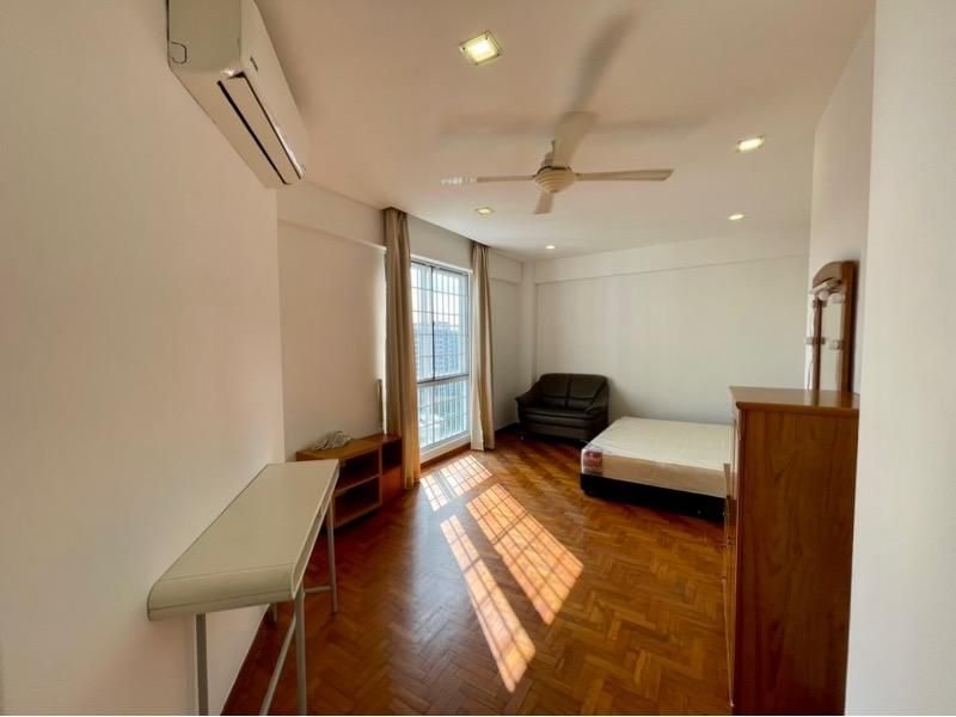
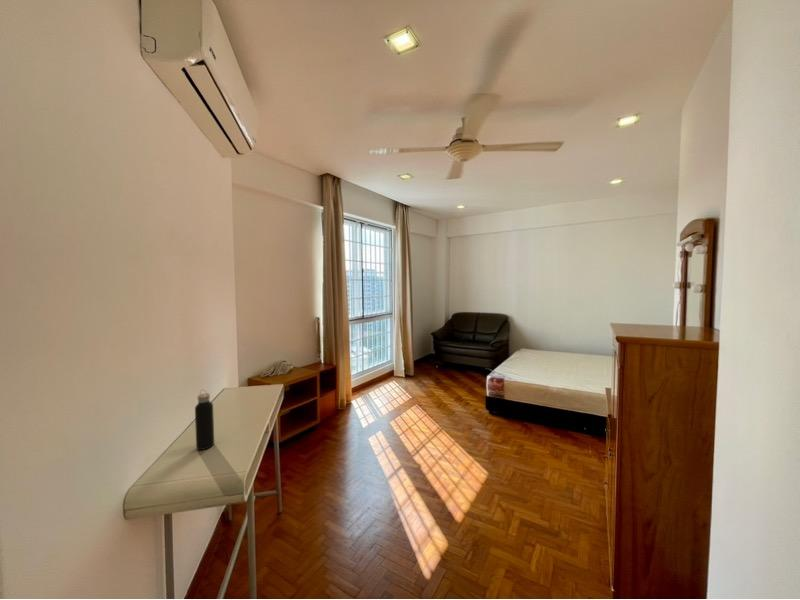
+ water bottle [194,389,215,451]
